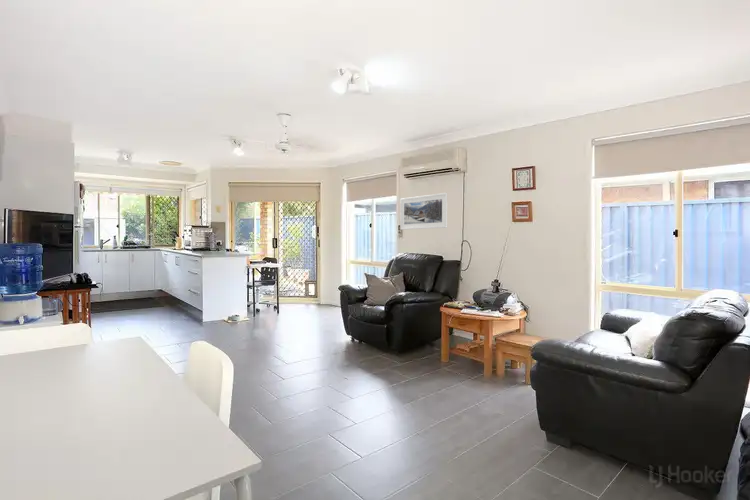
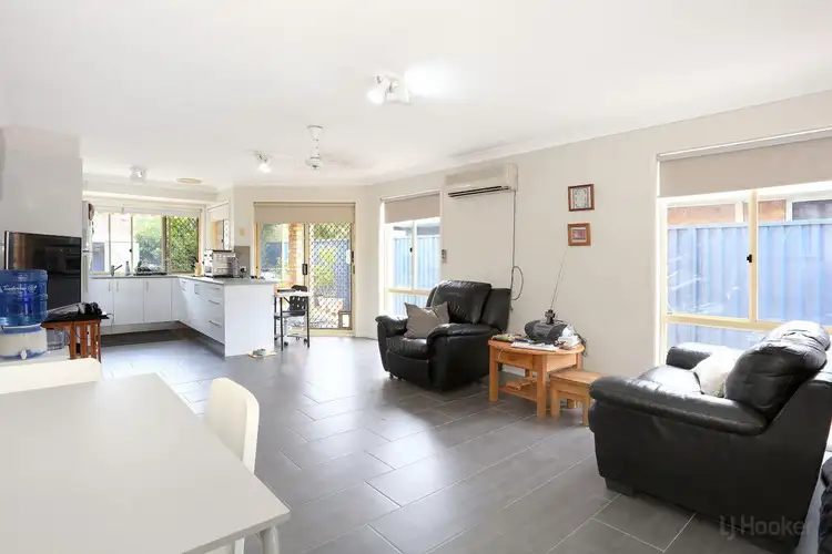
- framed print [399,192,448,231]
